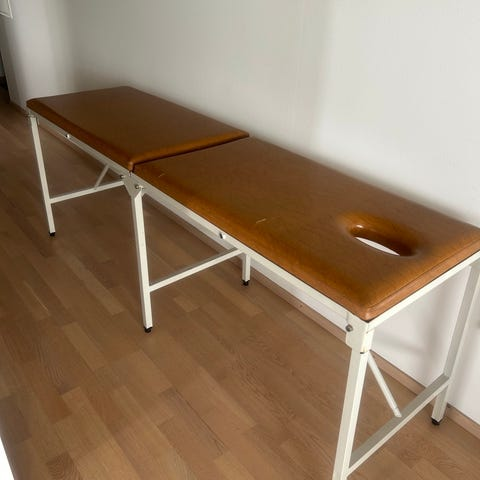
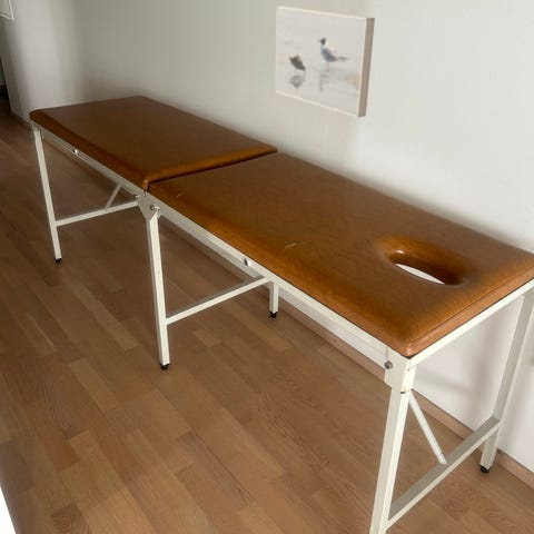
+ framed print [275,4,376,119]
